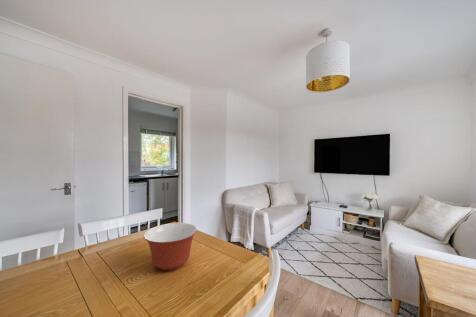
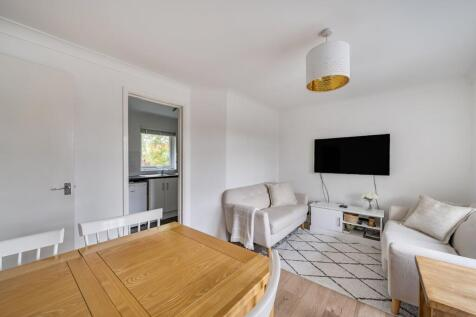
- mixing bowl [143,222,198,271]
